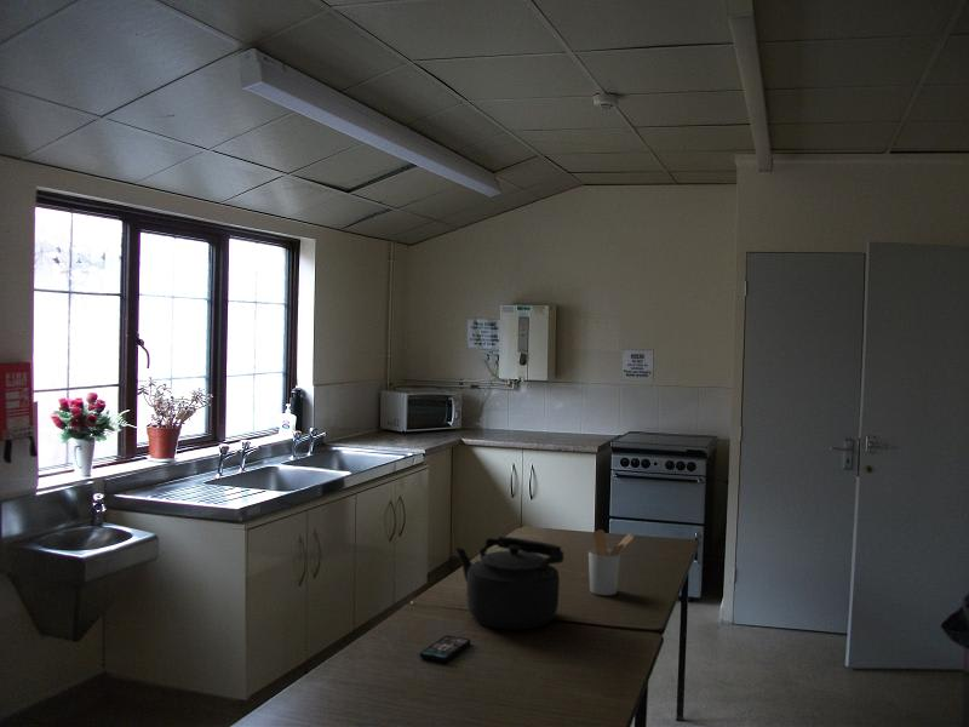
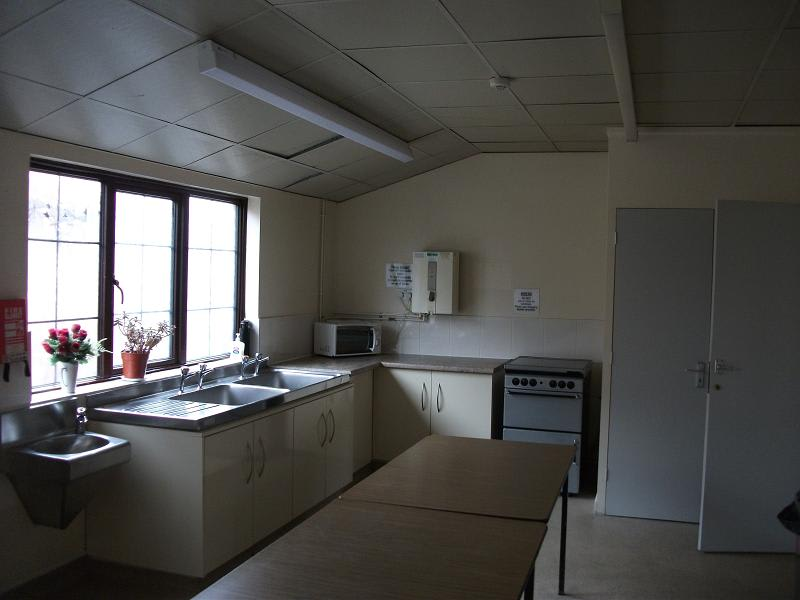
- smartphone [418,634,471,663]
- kettle [454,536,564,630]
- utensil holder [587,528,635,596]
